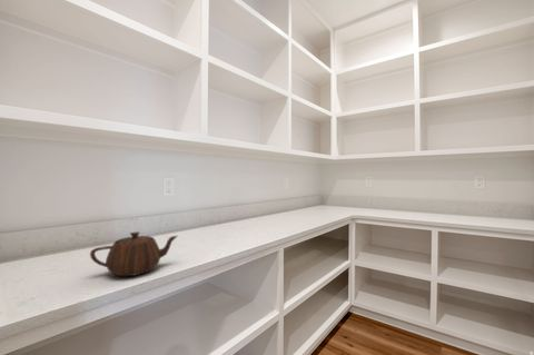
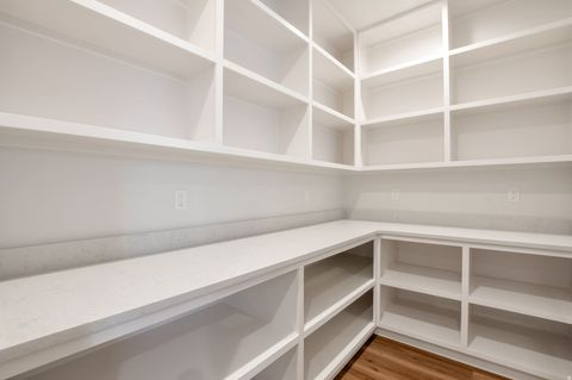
- teapot [89,230,179,277]
